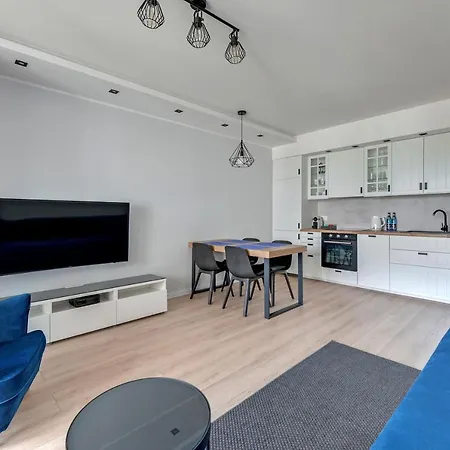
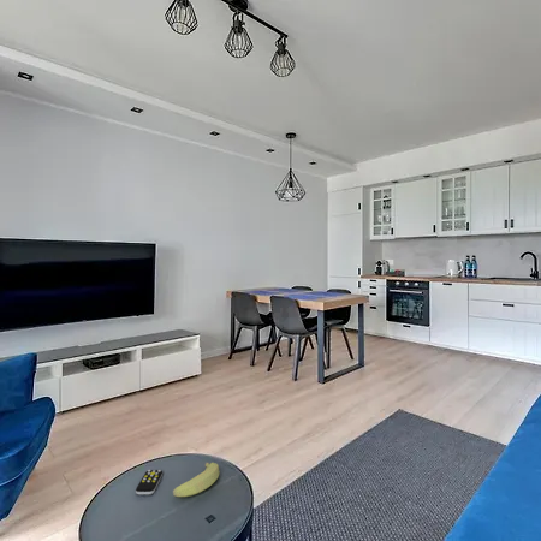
+ banana [172,462,220,498]
+ remote control [135,469,164,495]
